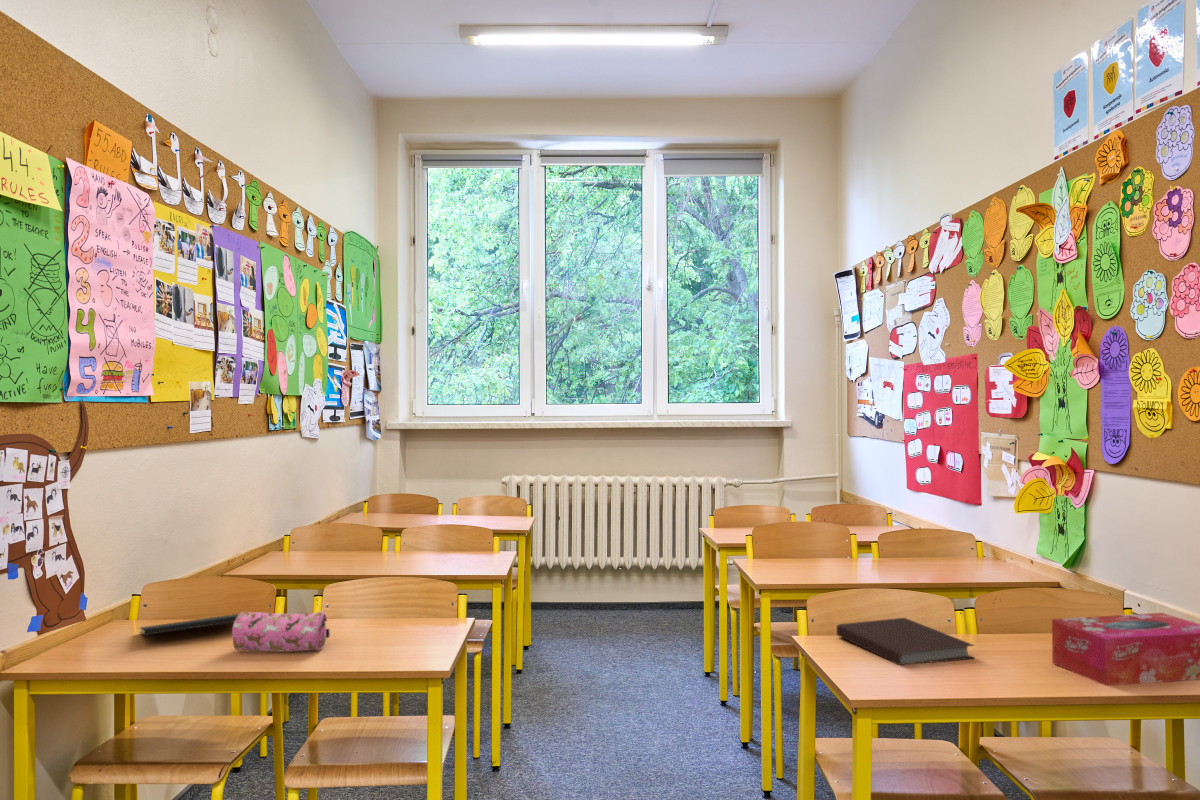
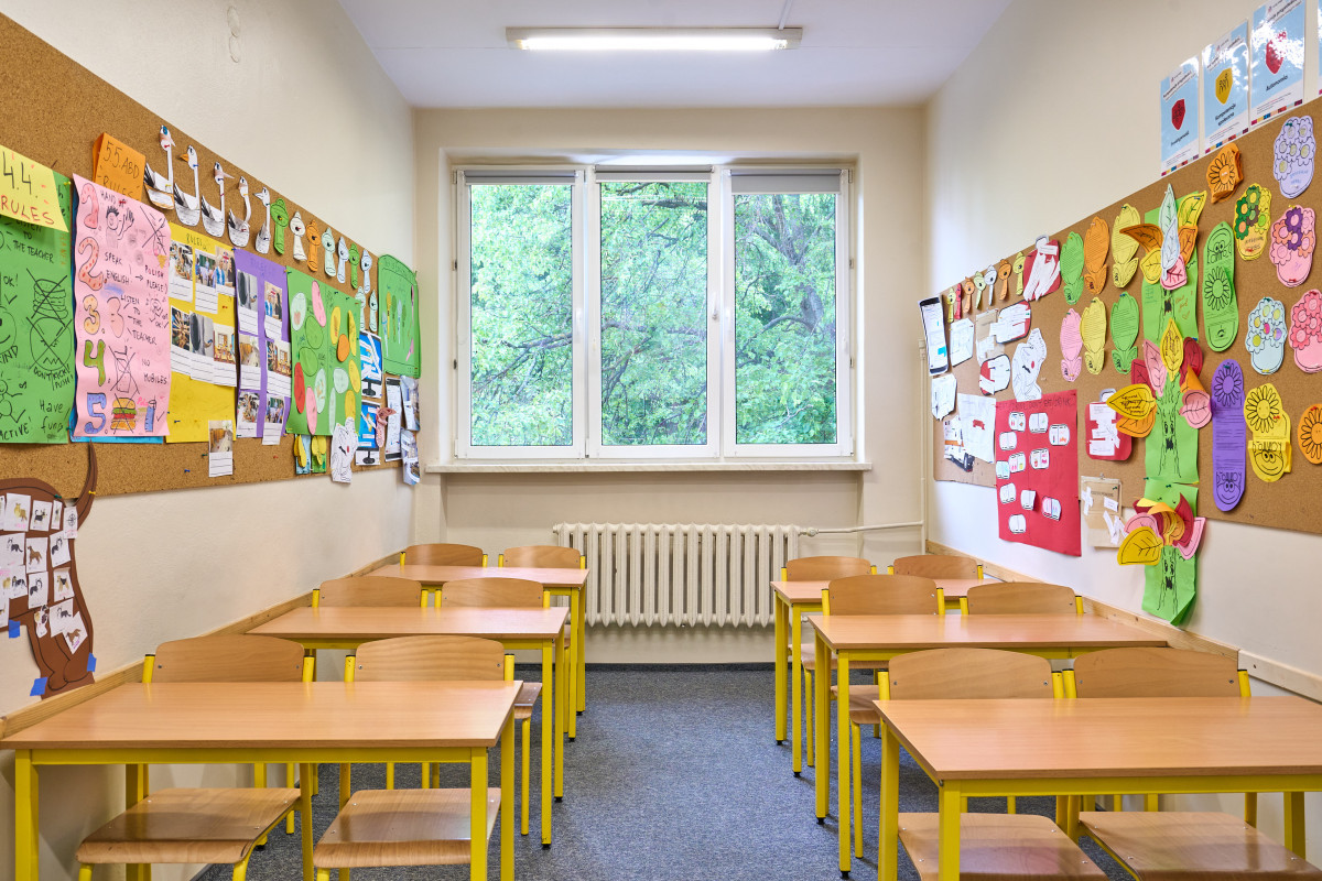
- pencil case [231,610,331,653]
- notebook [836,617,976,667]
- tissue box [1051,612,1200,686]
- notepad [139,613,240,636]
